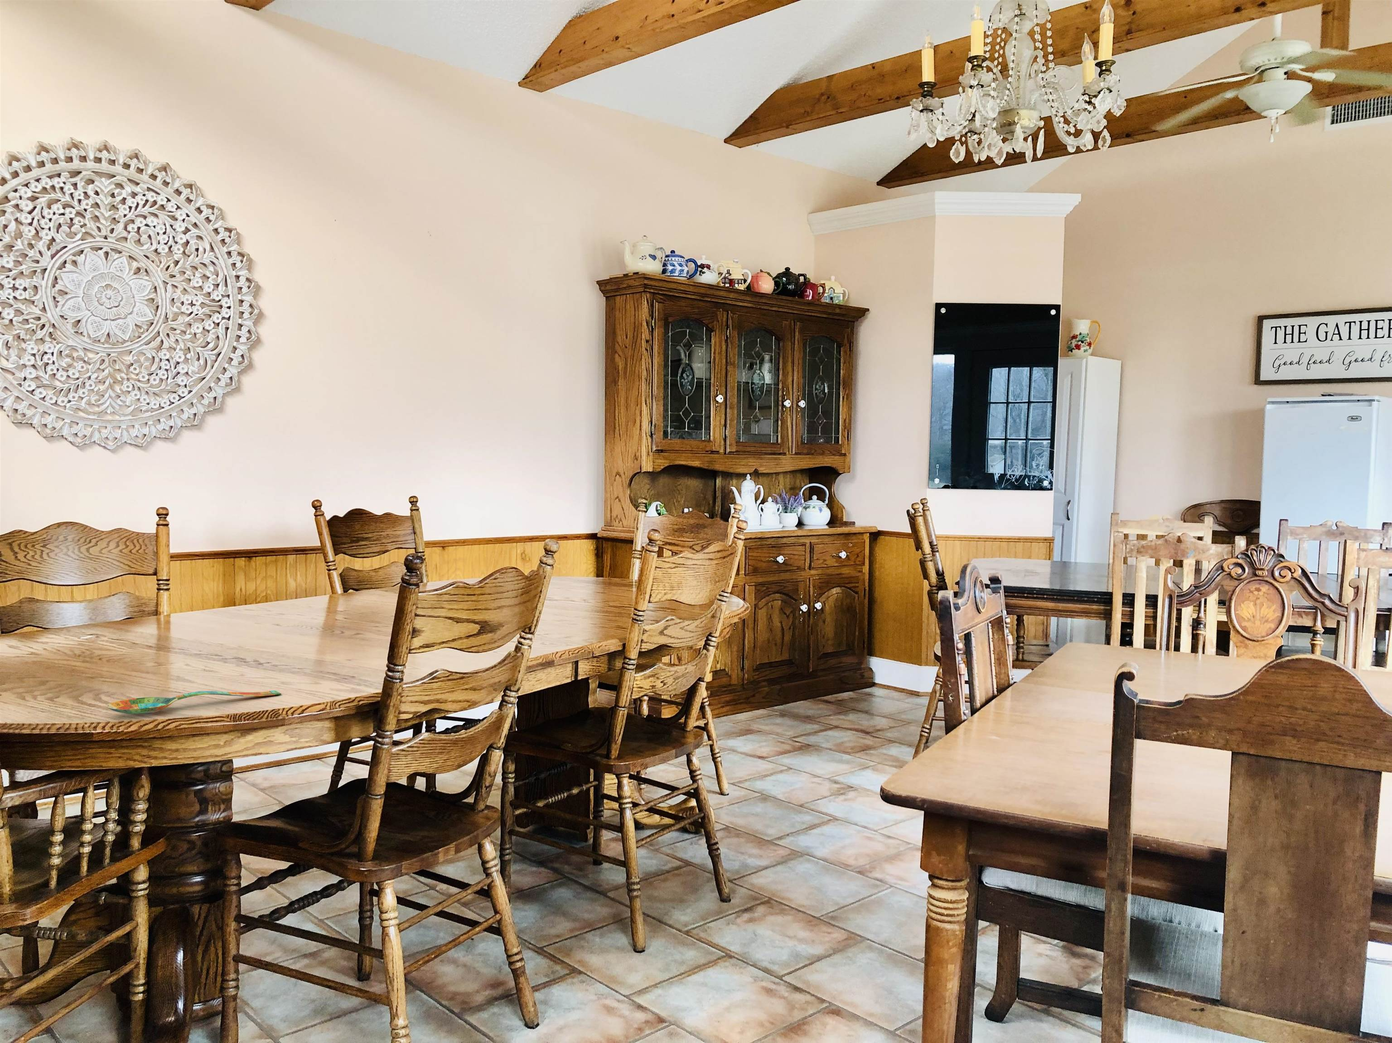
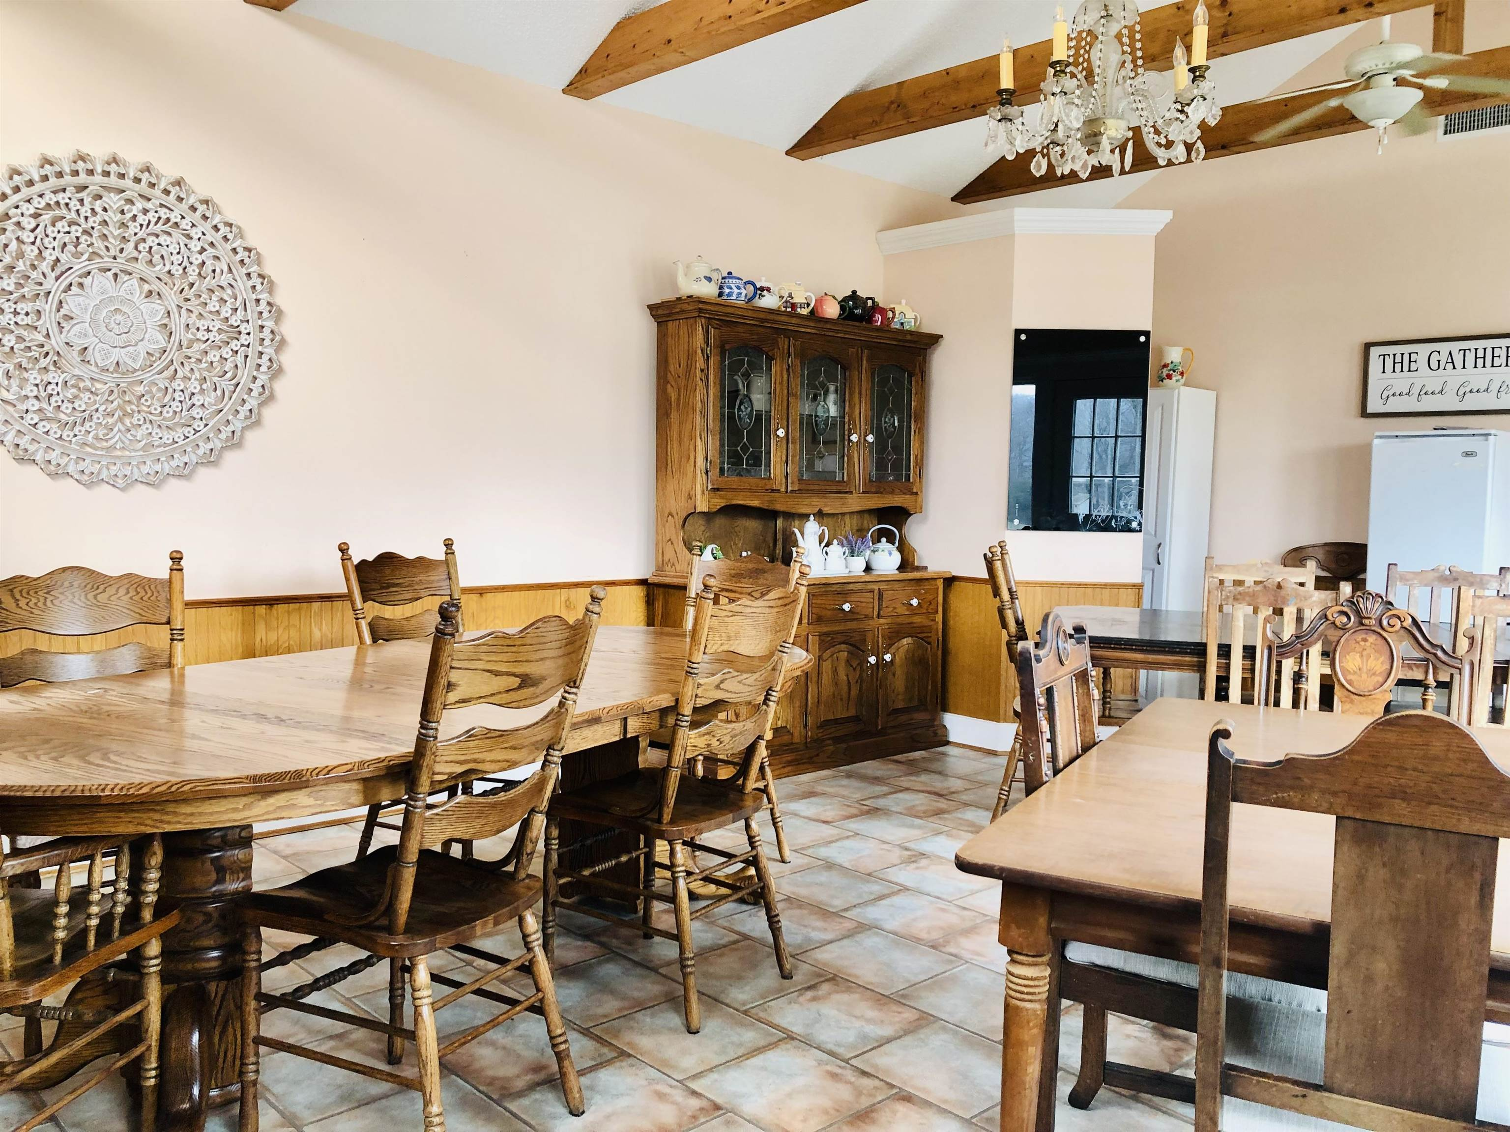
- spoon [106,690,282,714]
